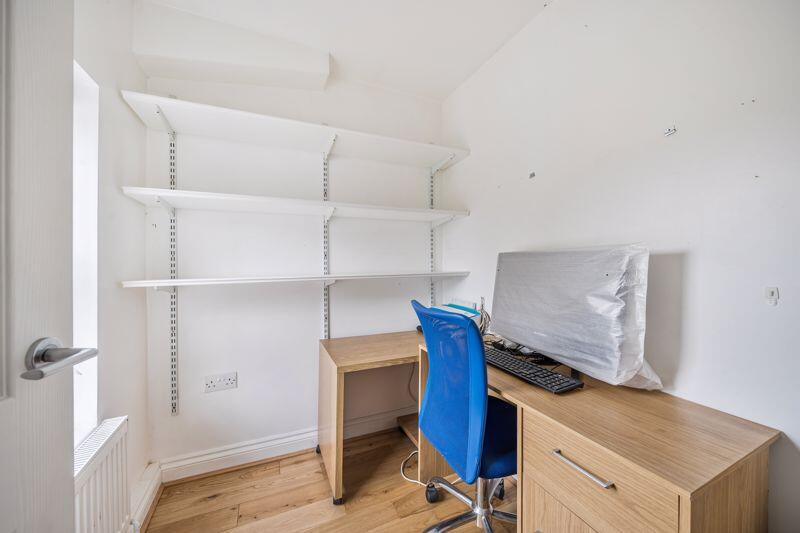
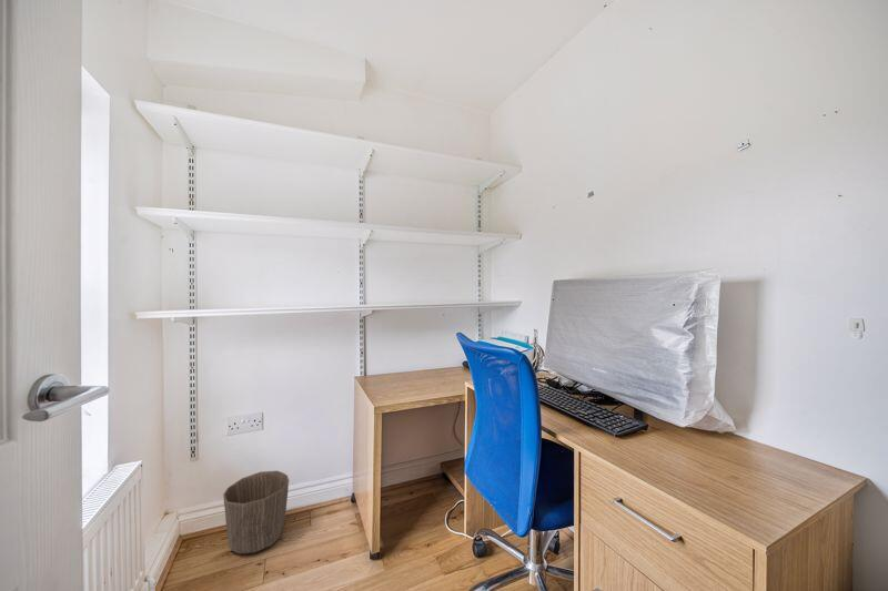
+ waste basket [222,470,290,554]
